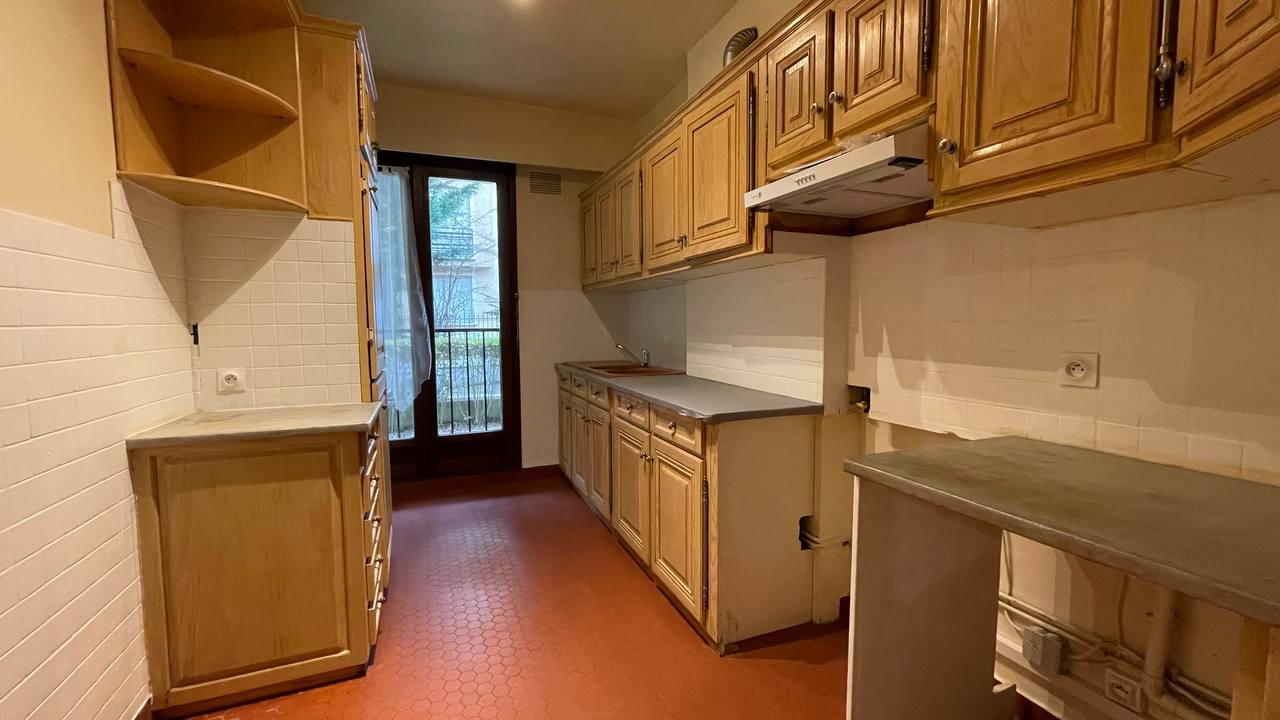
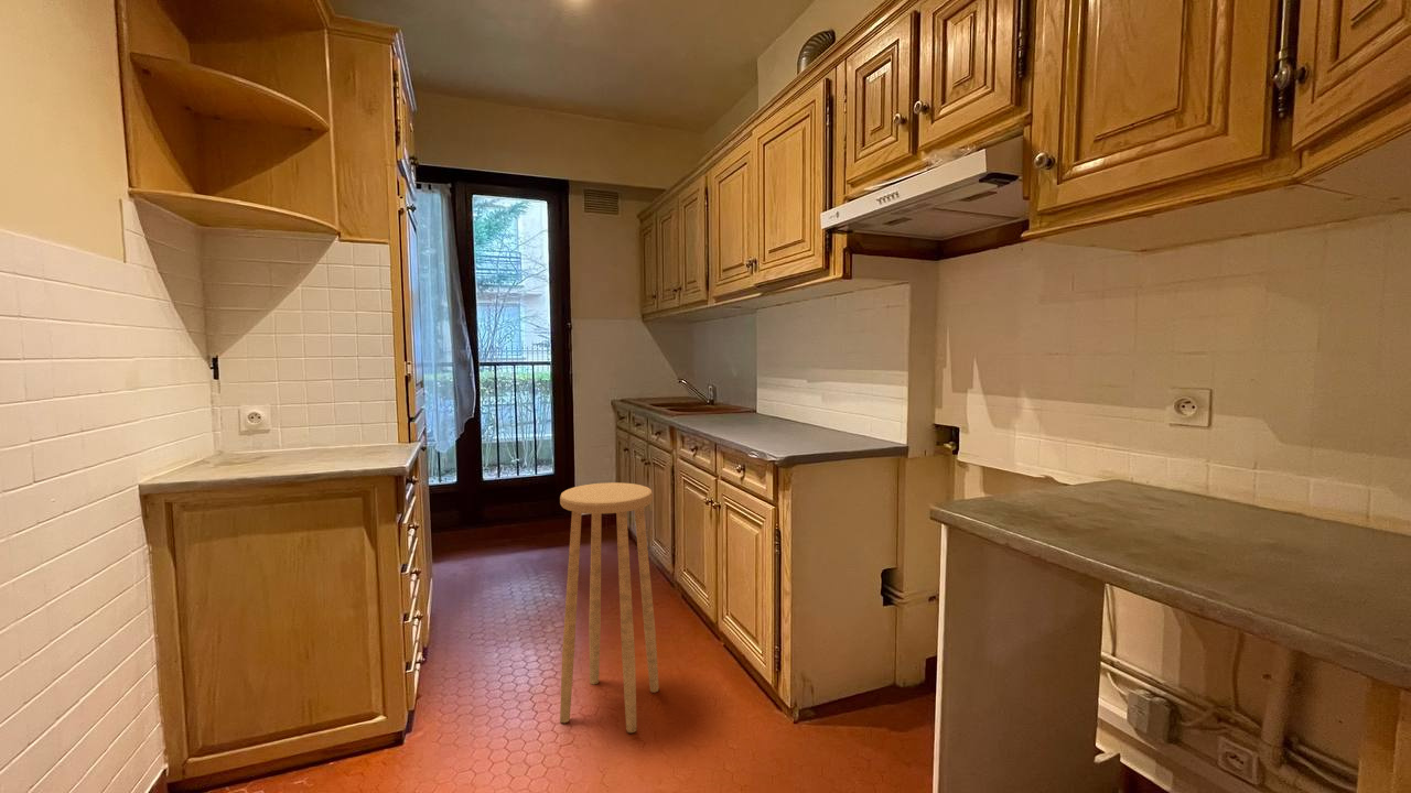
+ stool [559,481,660,734]
